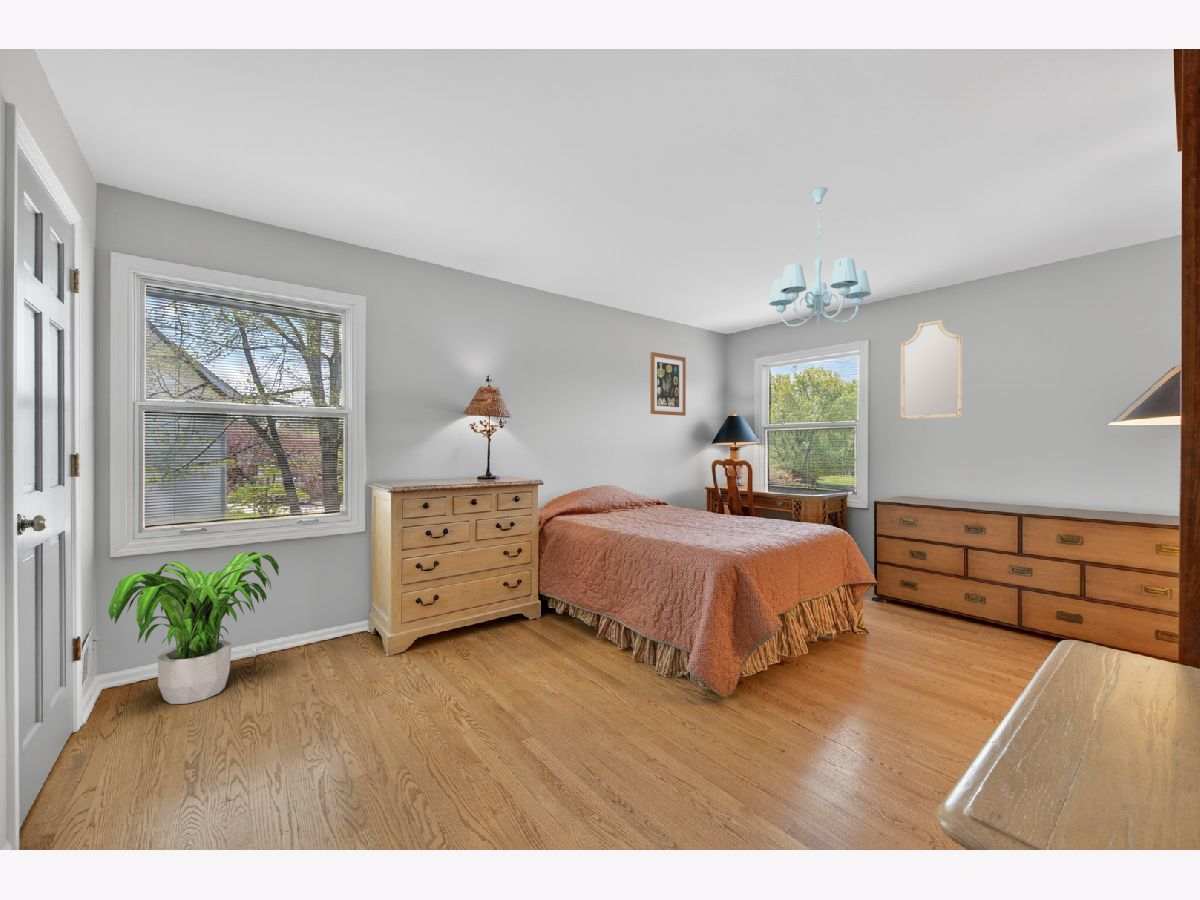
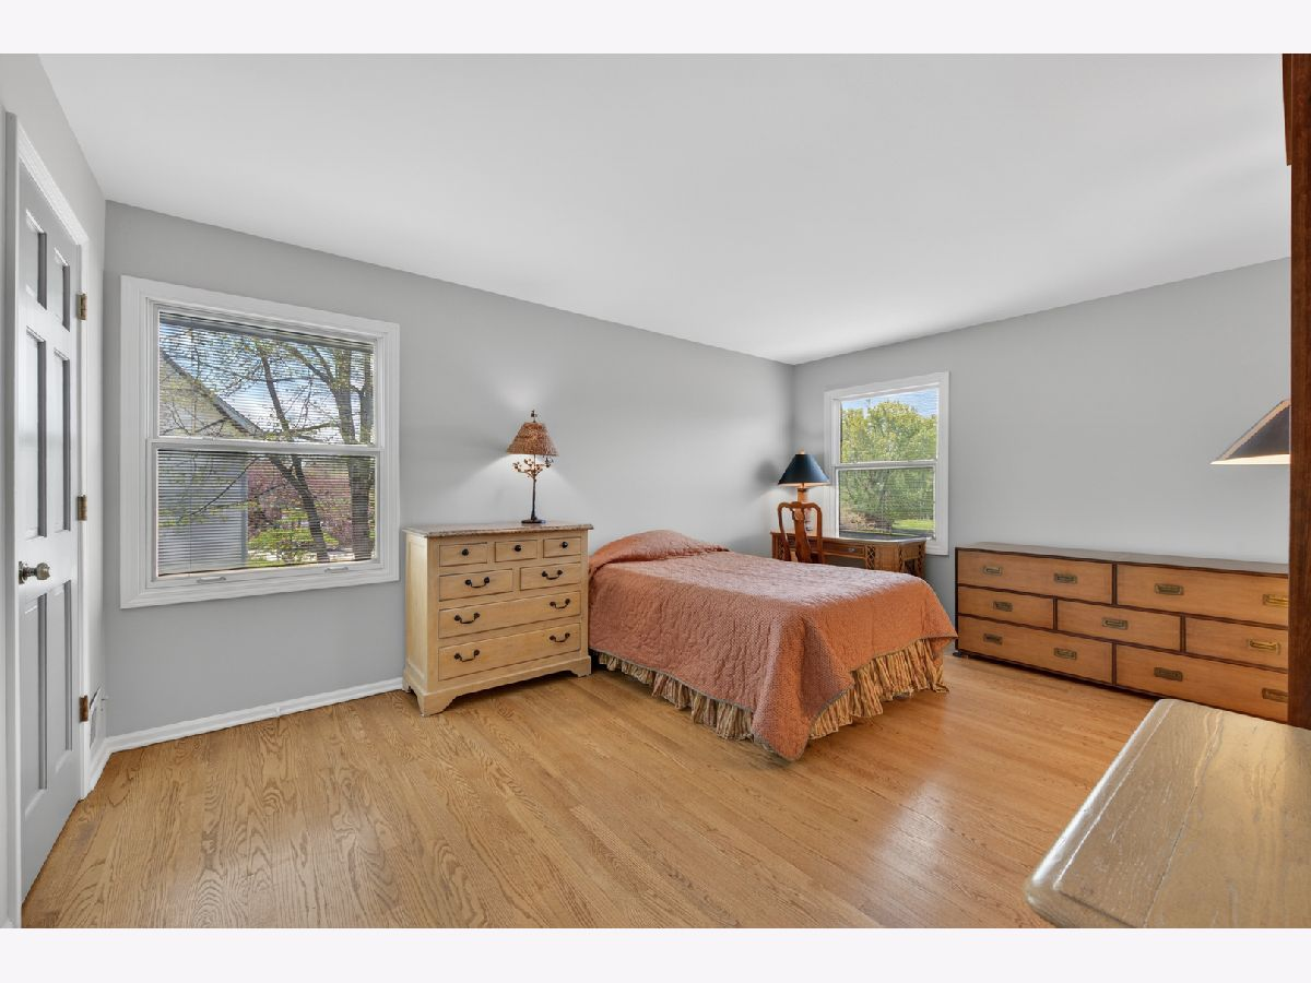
- wall art [649,351,687,417]
- home mirror [900,319,963,420]
- chandelier [768,186,872,329]
- potted plant [107,551,280,705]
